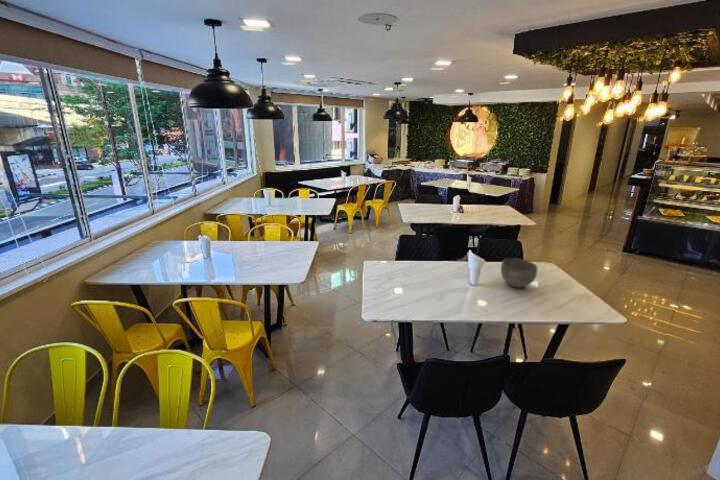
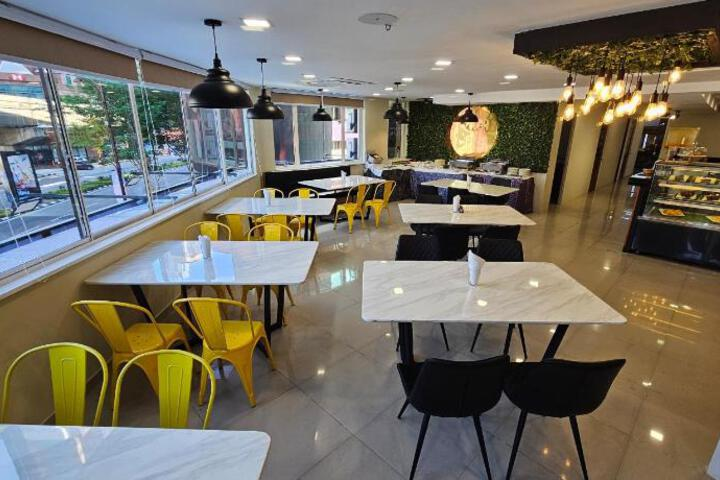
- bowl [500,257,538,289]
